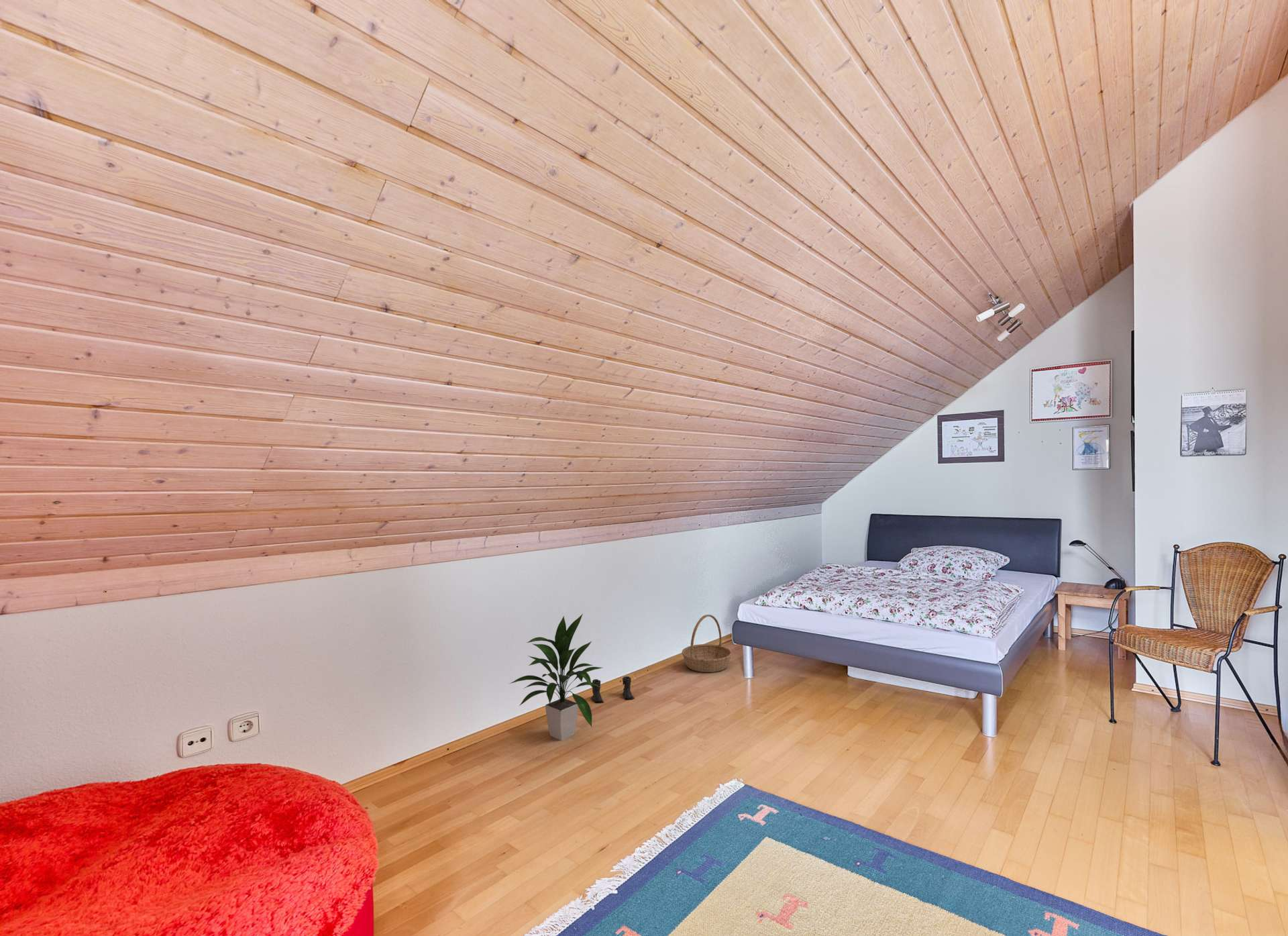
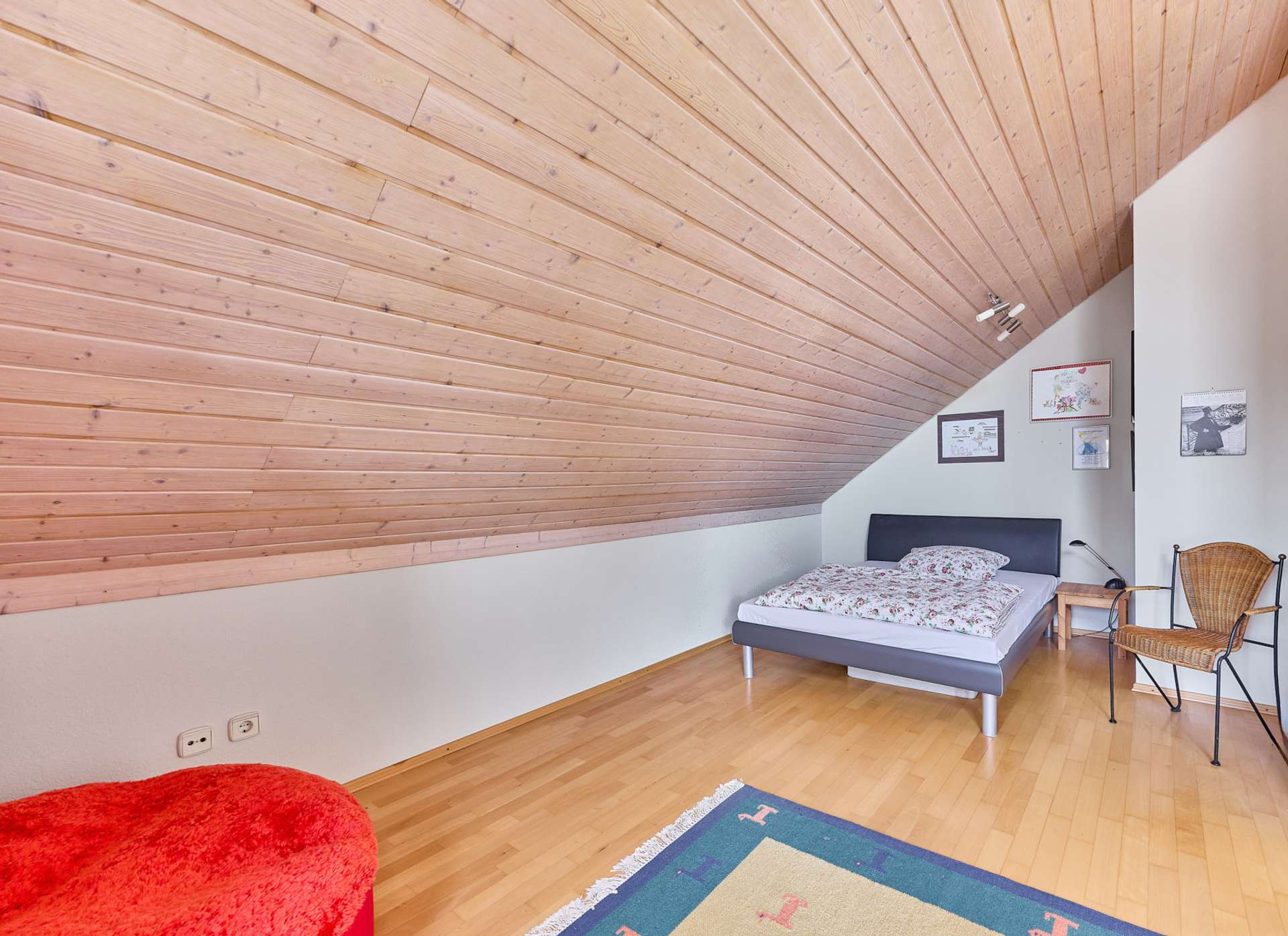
- boots [590,676,635,704]
- basket [682,614,733,673]
- indoor plant [509,613,603,741]
